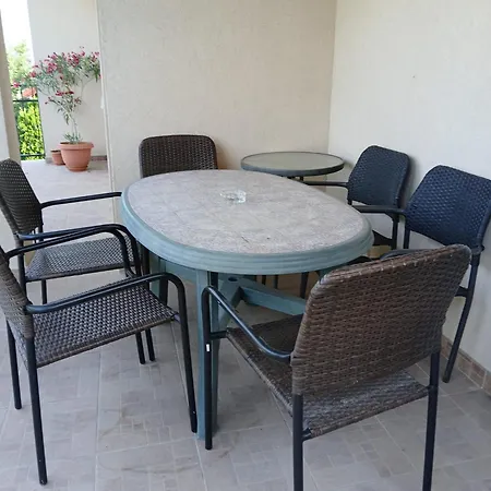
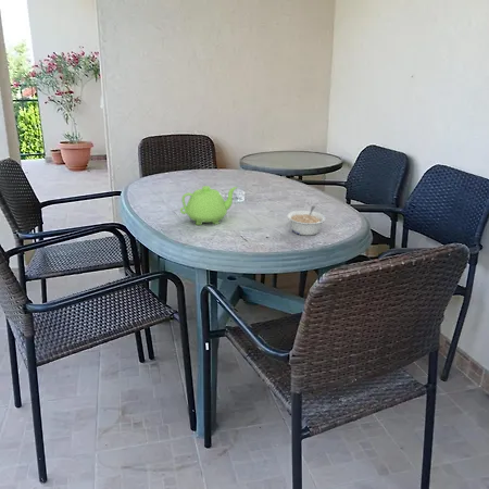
+ teapot [179,185,238,226]
+ legume [286,205,327,237]
